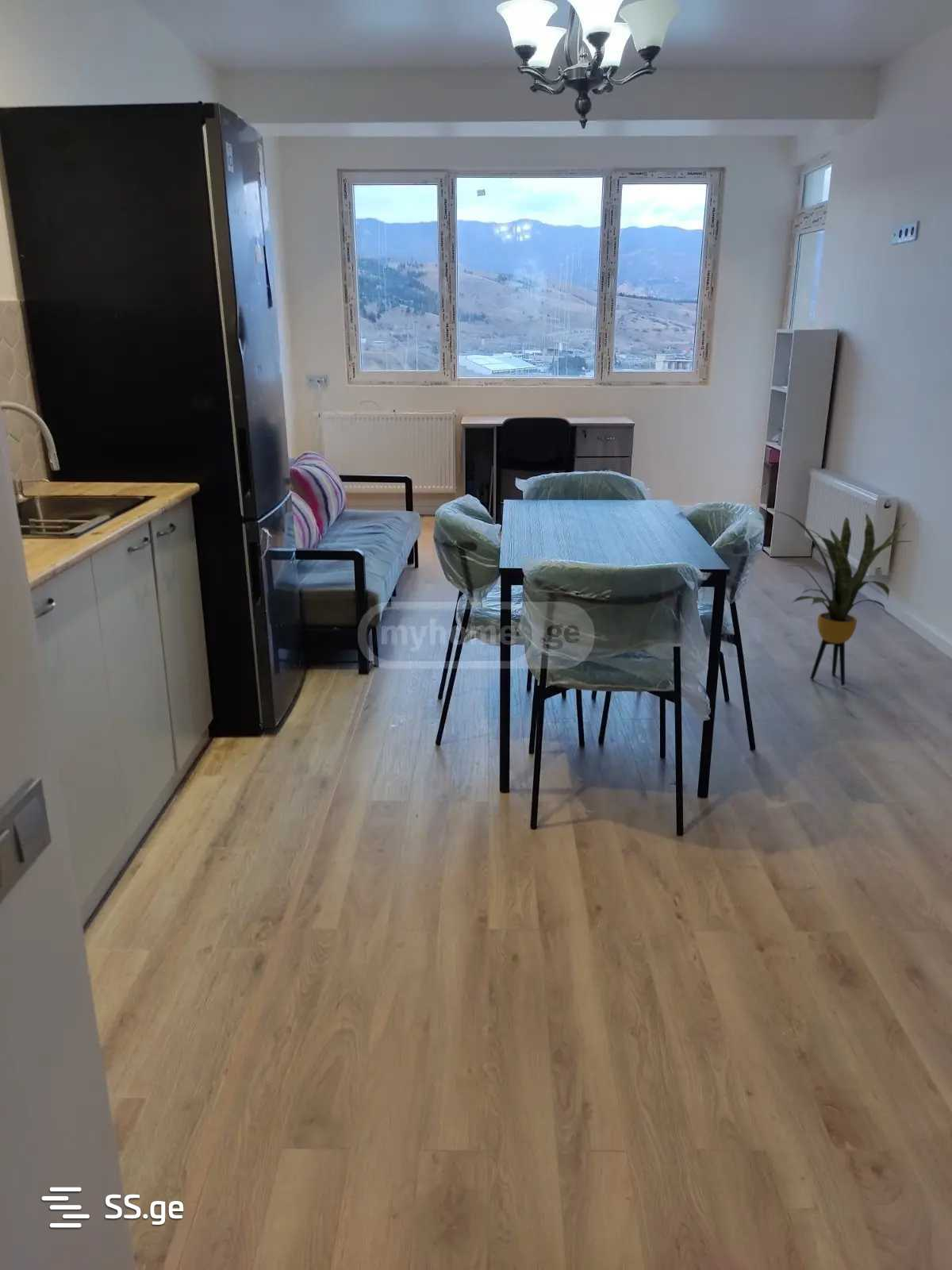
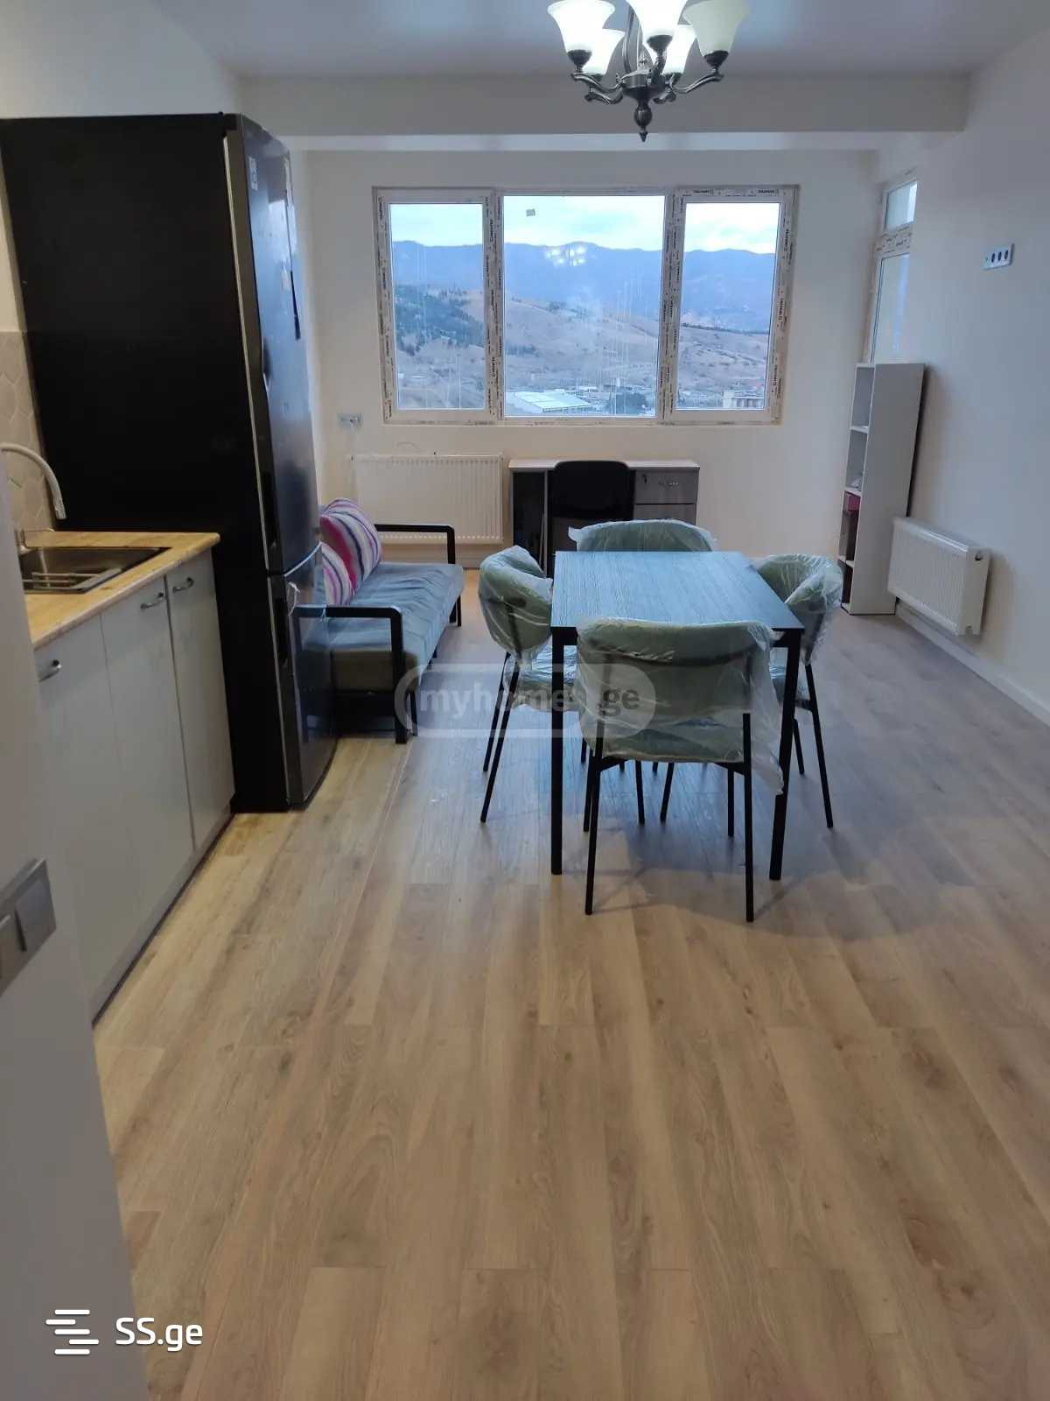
- house plant [768,509,912,686]
